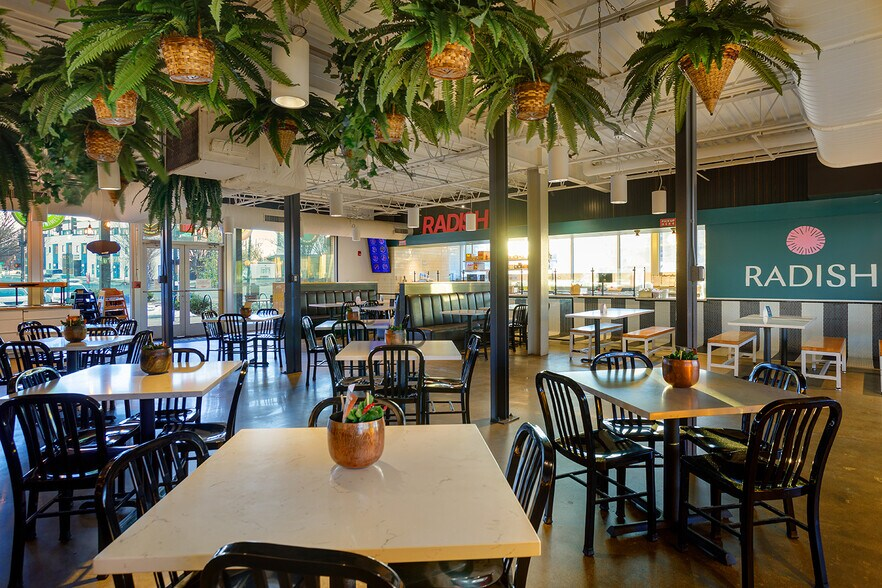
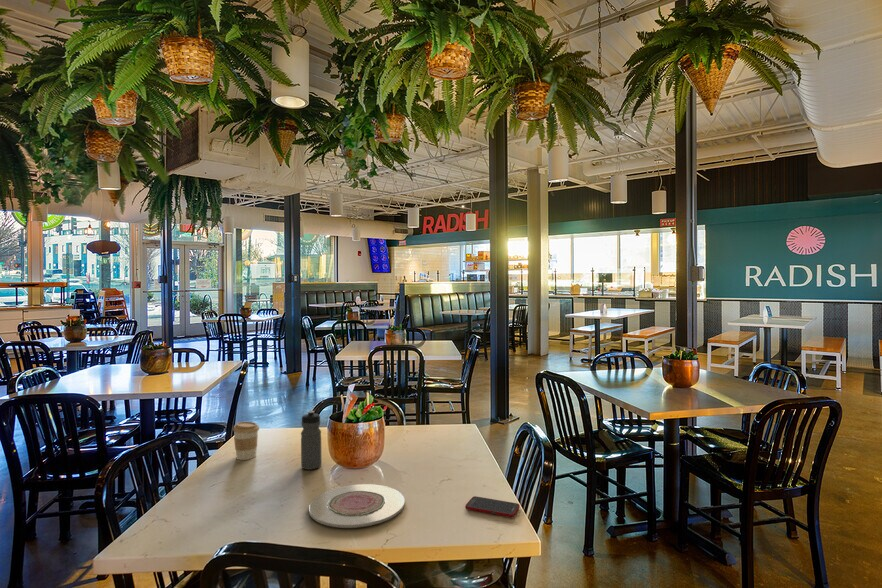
+ water bottle [300,410,323,471]
+ cell phone [464,495,521,518]
+ coffee cup [232,421,260,461]
+ plate [308,483,406,529]
